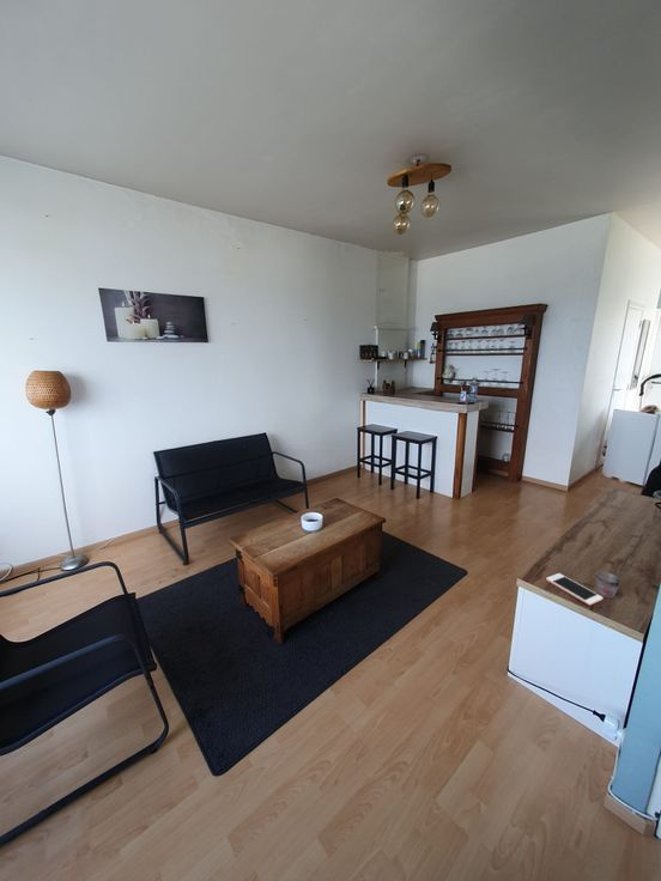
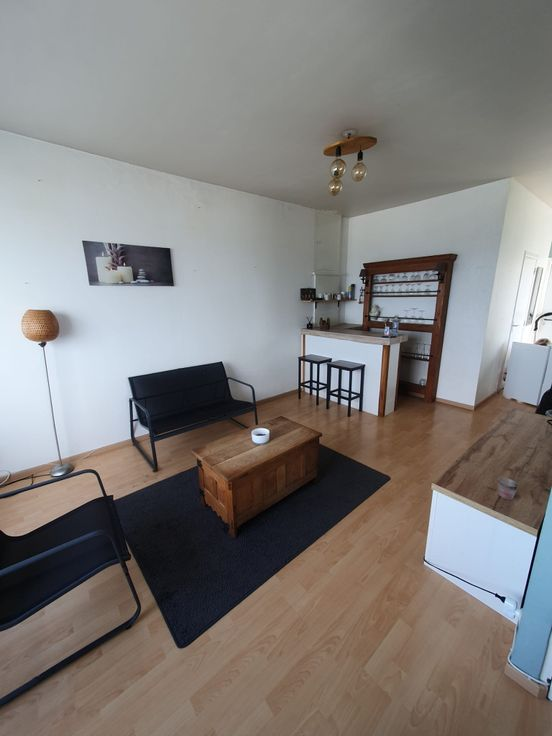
- cell phone [545,572,604,607]
